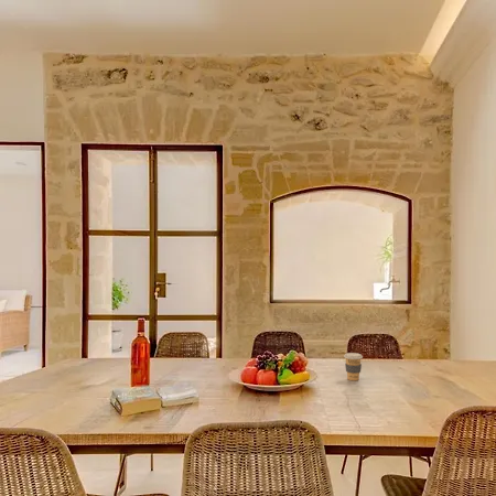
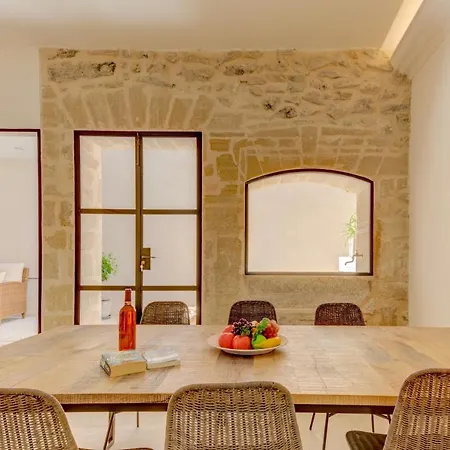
- coffee cup [343,352,364,381]
